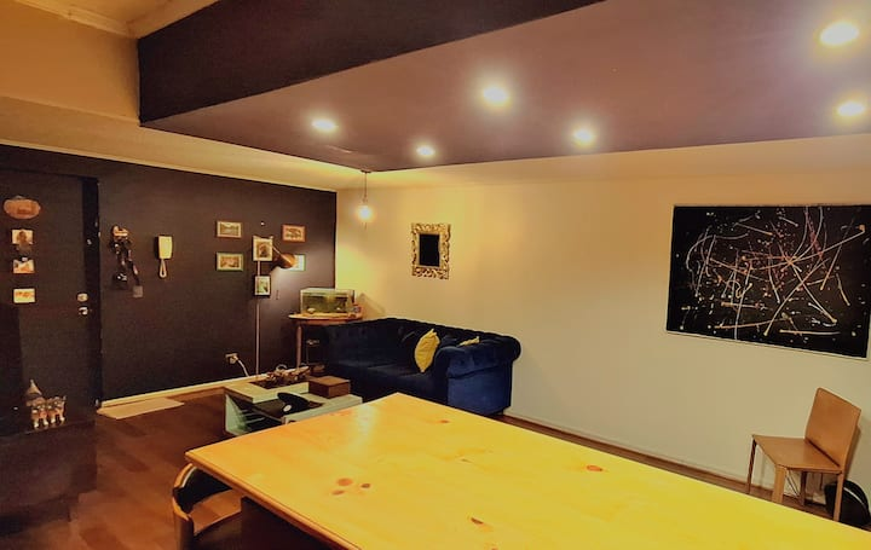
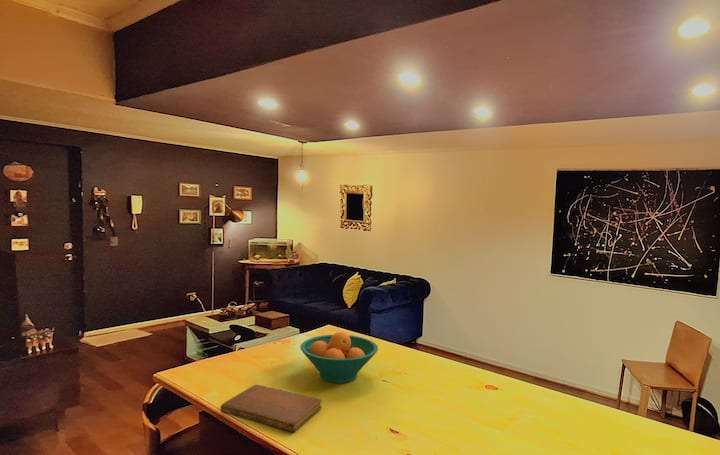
+ fruit bowl [299,331,379,384]
+ notebook [220,384,323,433]
